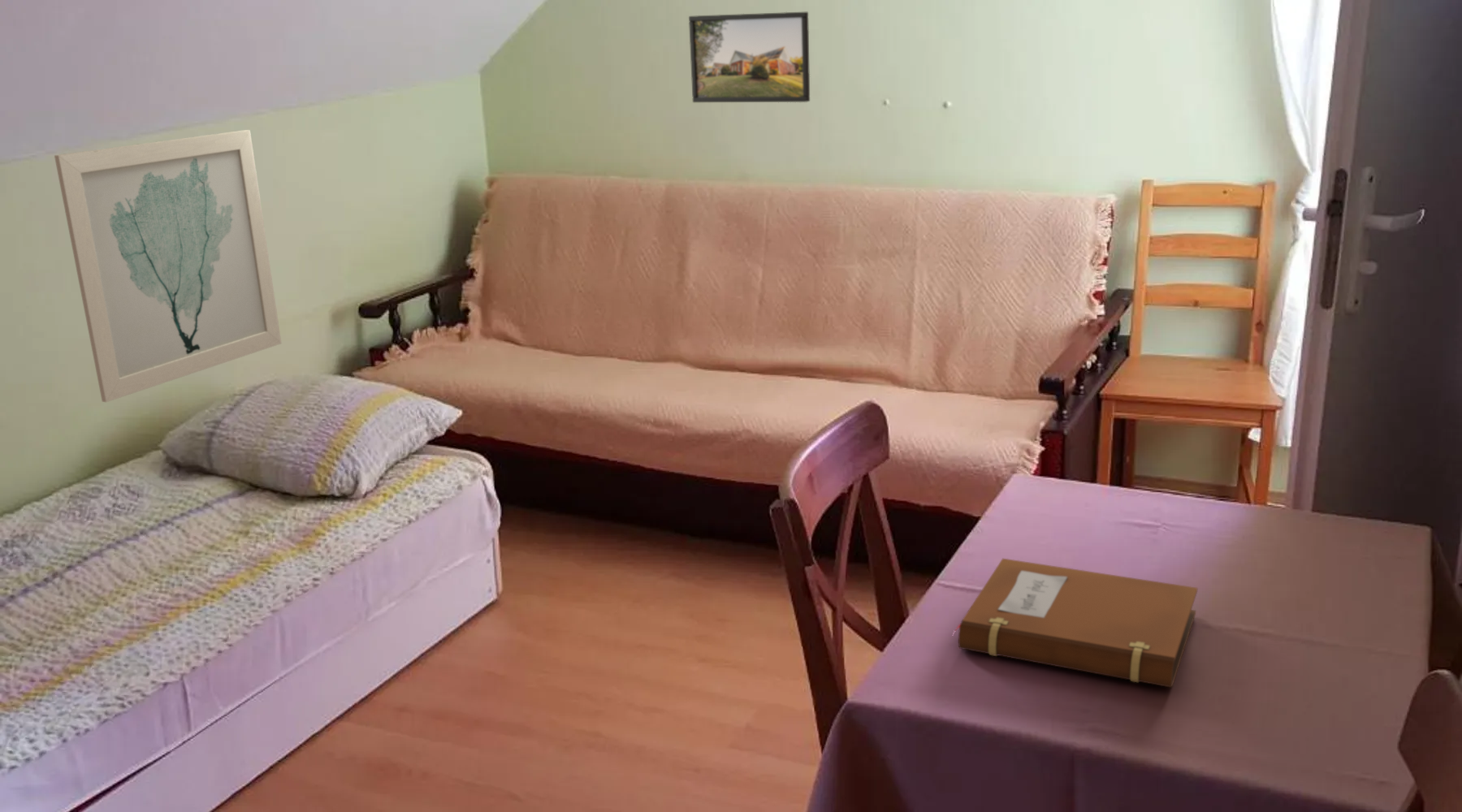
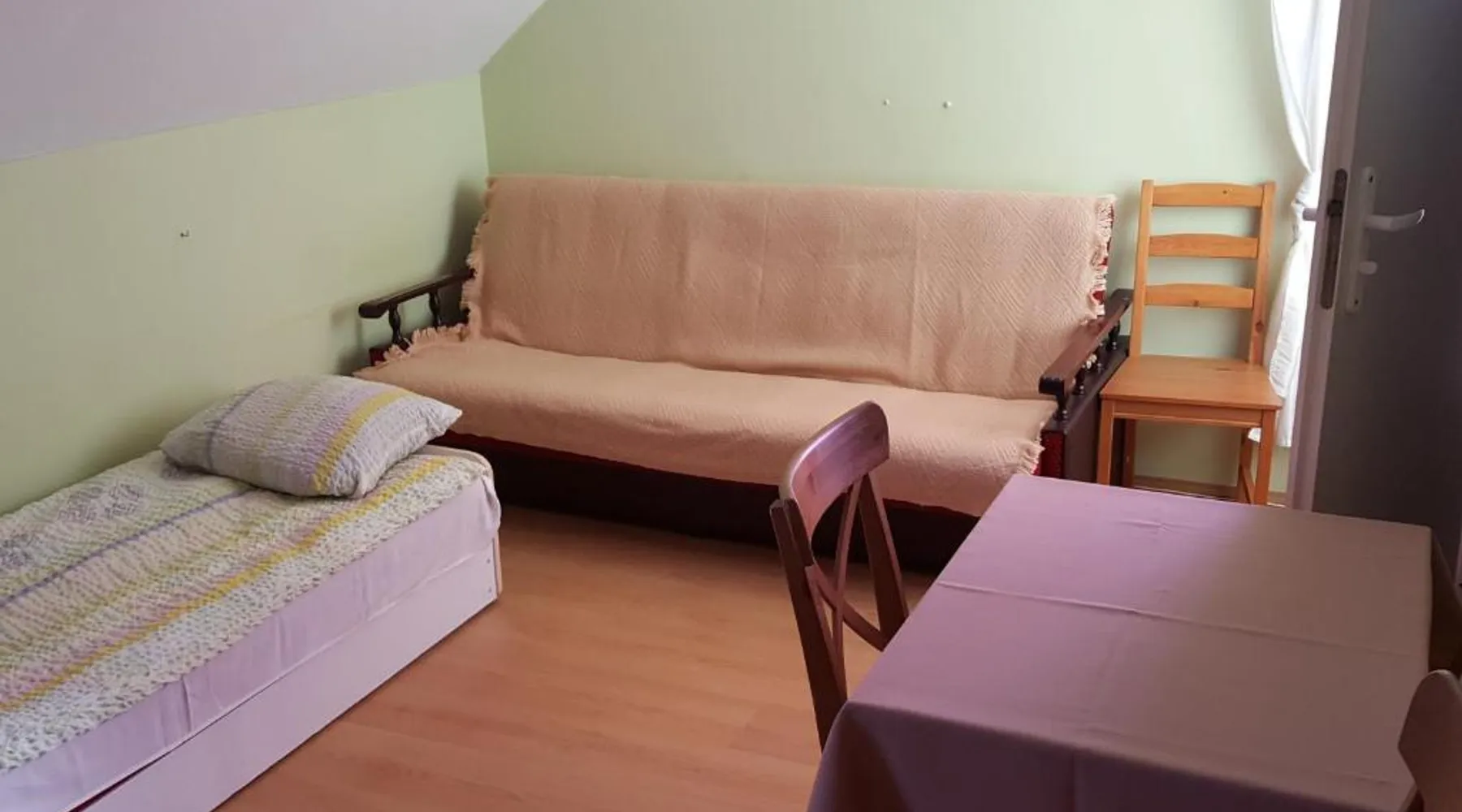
- notebook [955,558,1199,689]
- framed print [688,11,811,103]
- wall art [54,129,283,403]
